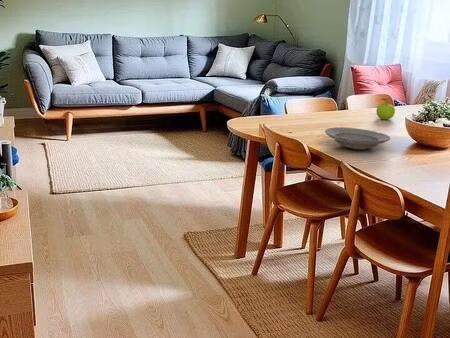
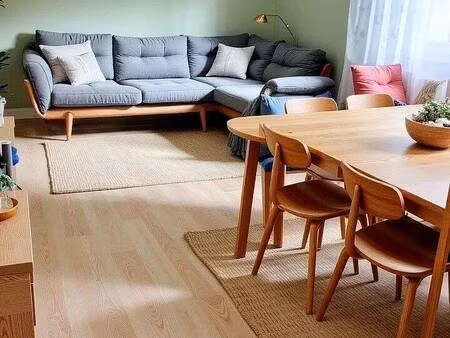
- fruit [375,97,396,121]
- plate [324,126,391,150]
